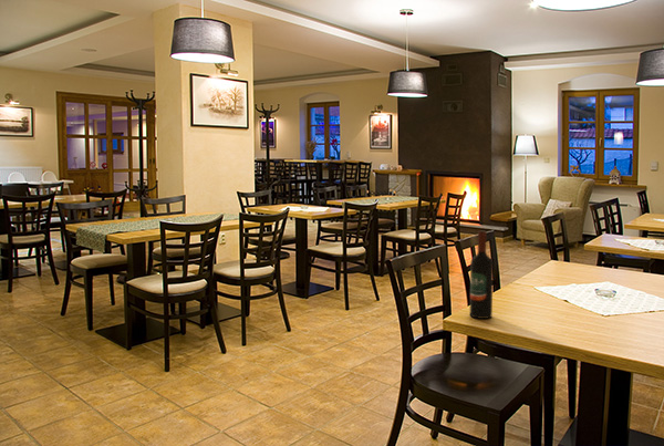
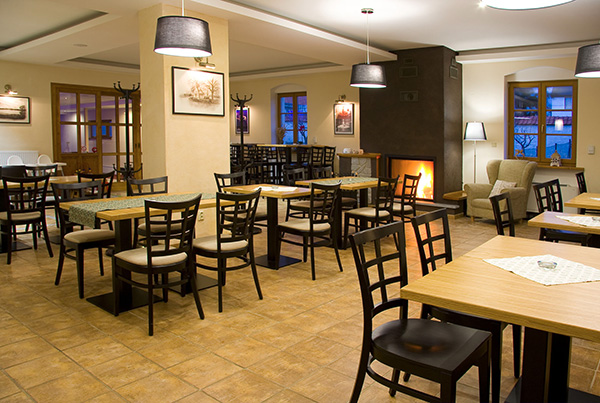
- wine bottle [469,230,494,320]
